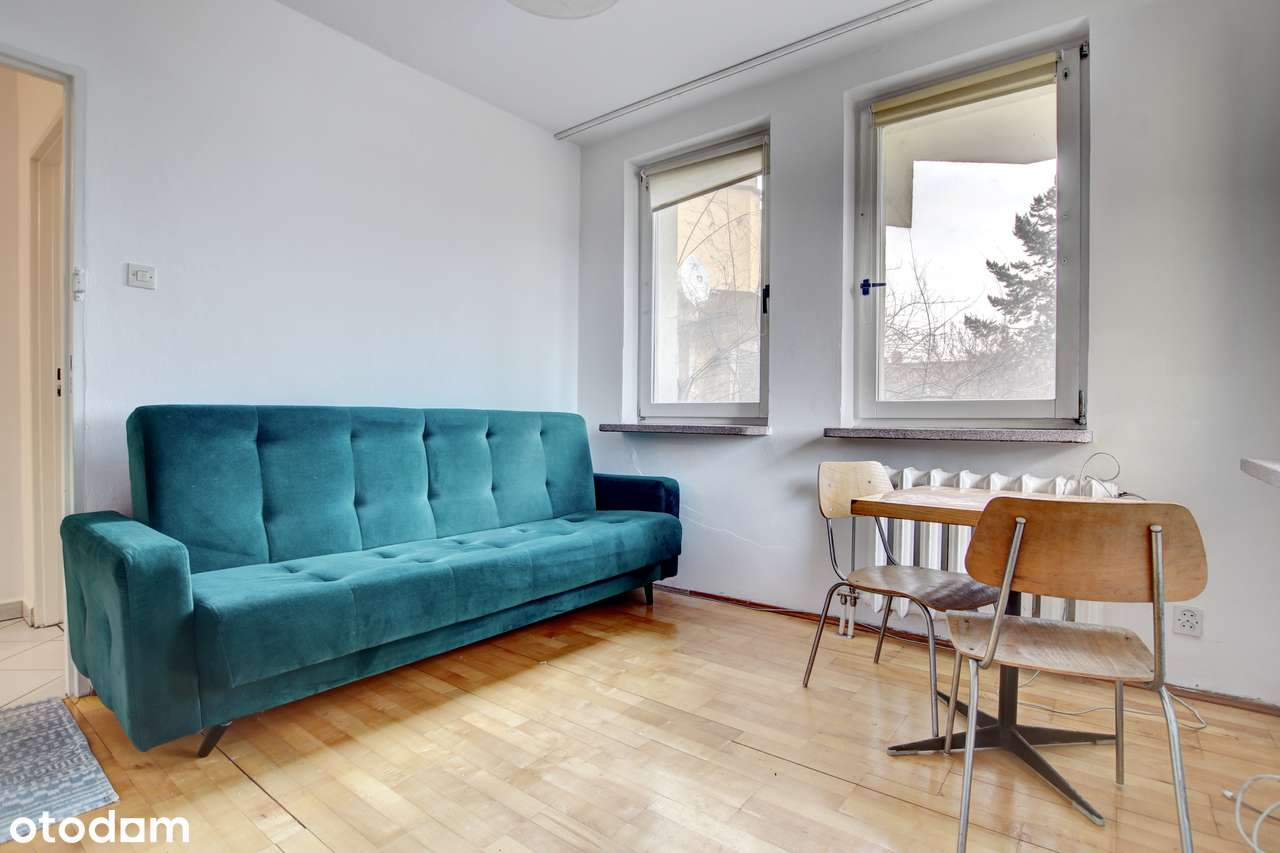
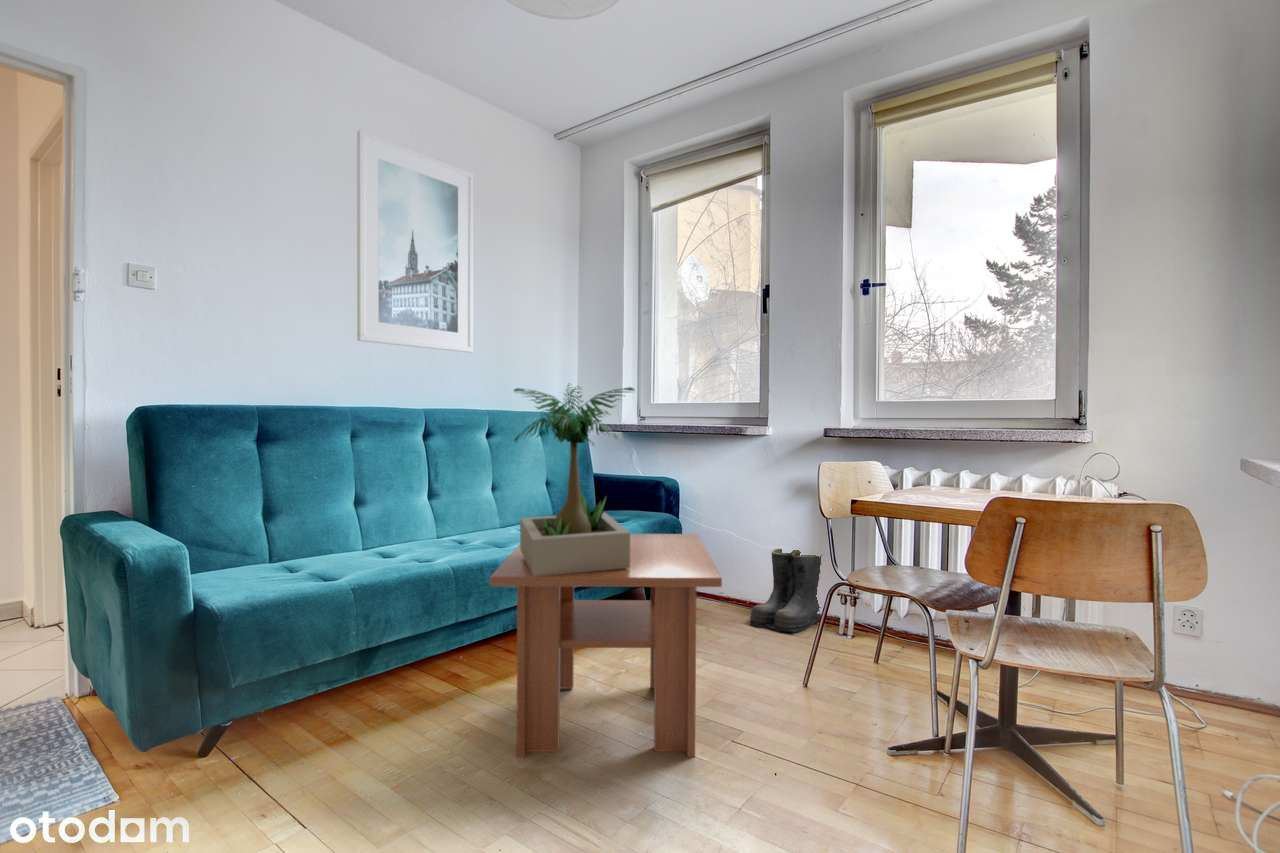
+ potted plant [512,382,636,577]
+ coffee table [489,533,723,759]
+ boots [748,547,823,633]
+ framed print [356,129,475,354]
